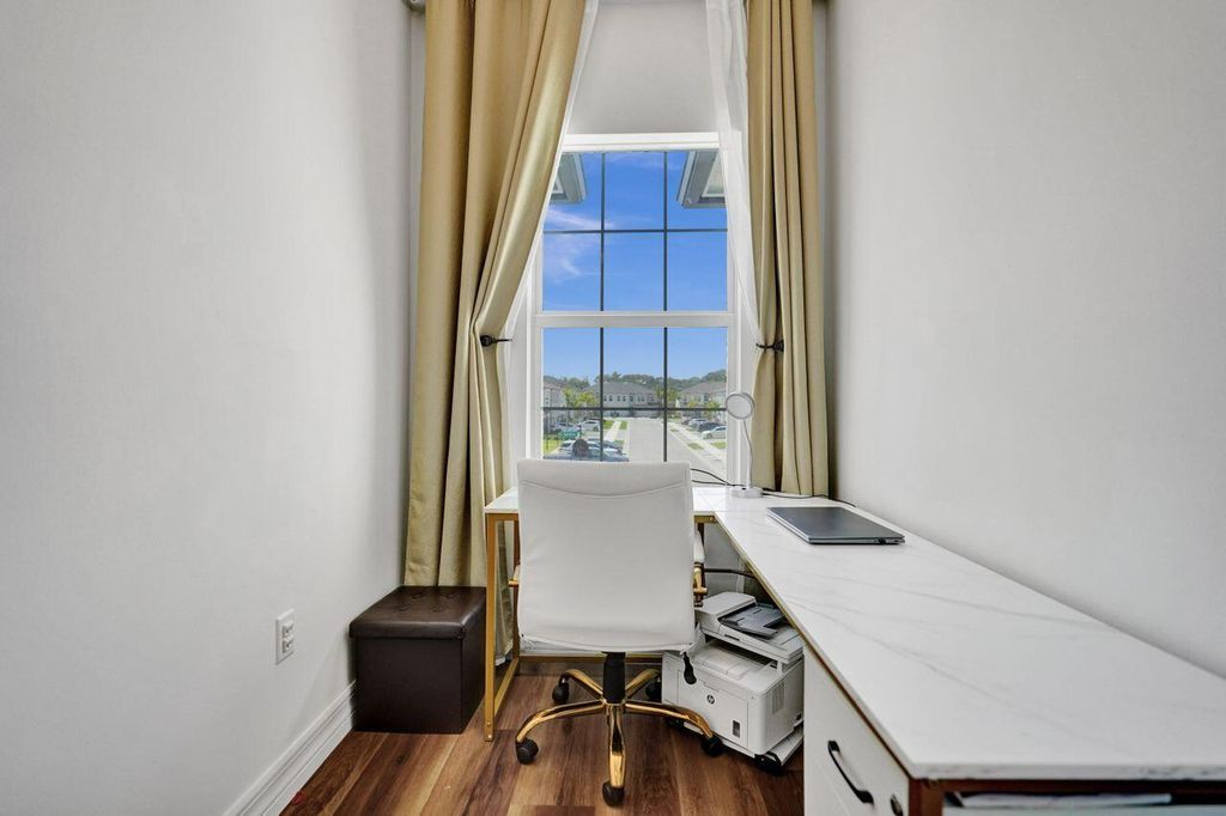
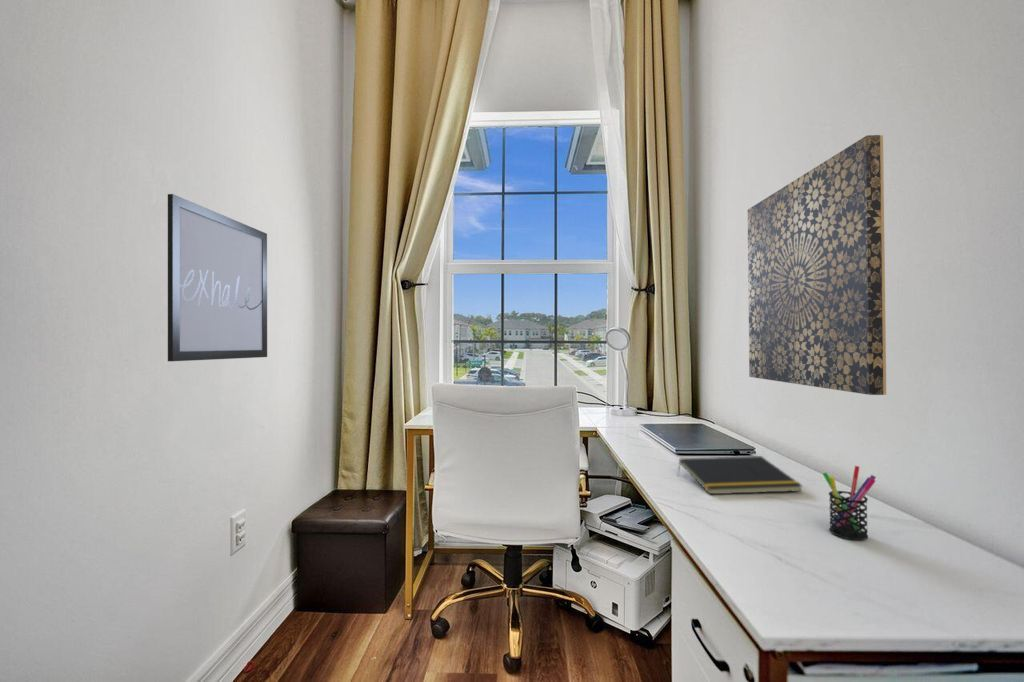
+ wall art [747,134,887,396]
+ notepad [677,455,804,495]
+ pen holder [822,465,877,541]
+ wall art [167,193,268,362]
